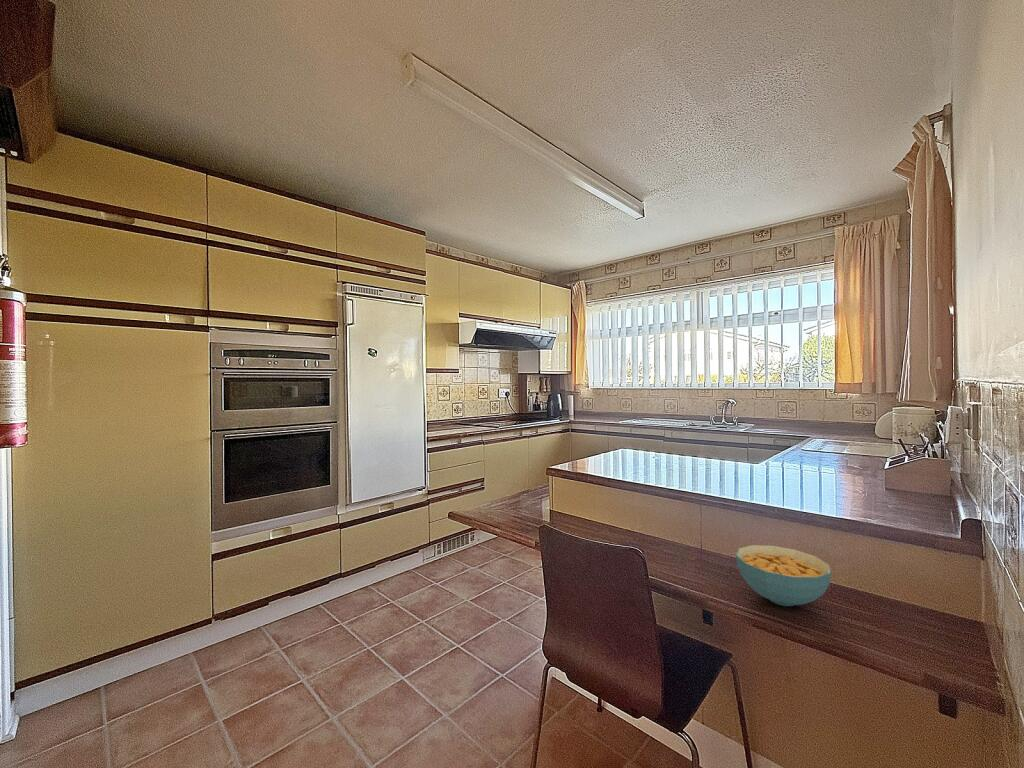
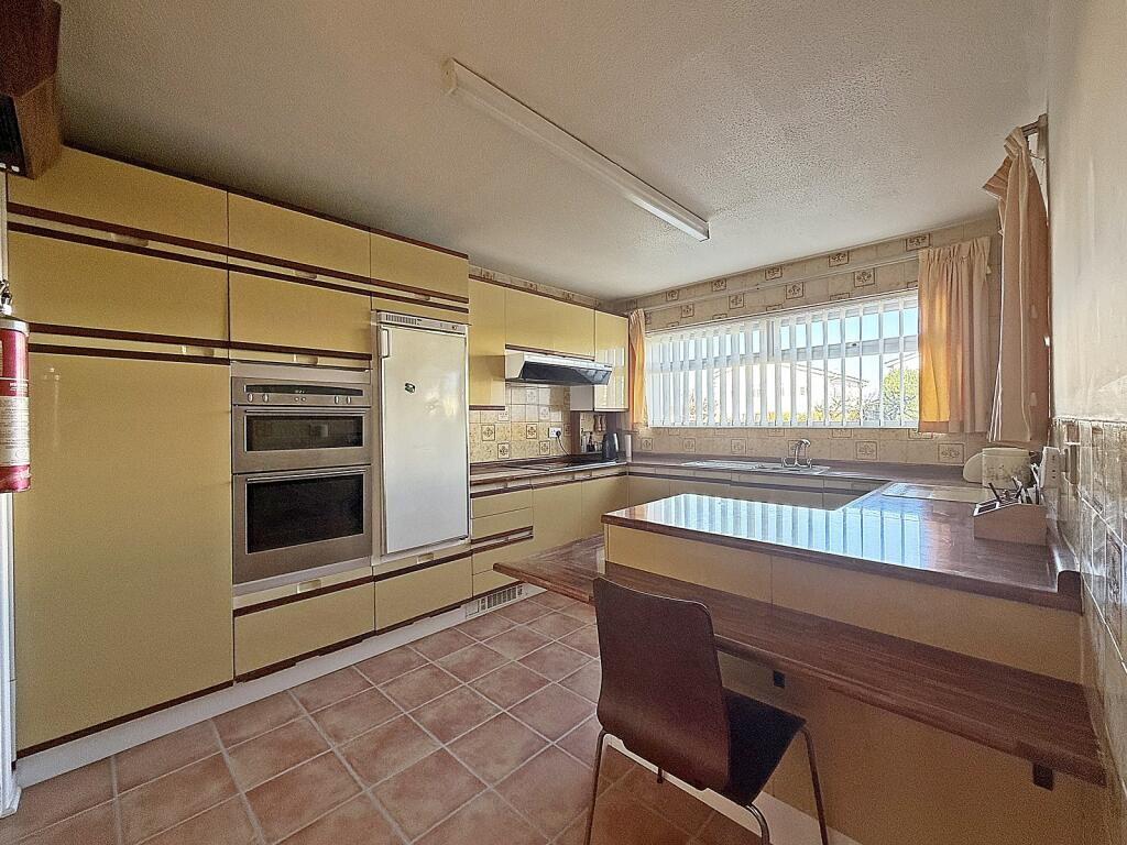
- cereal bowl [735,544,832,607]
